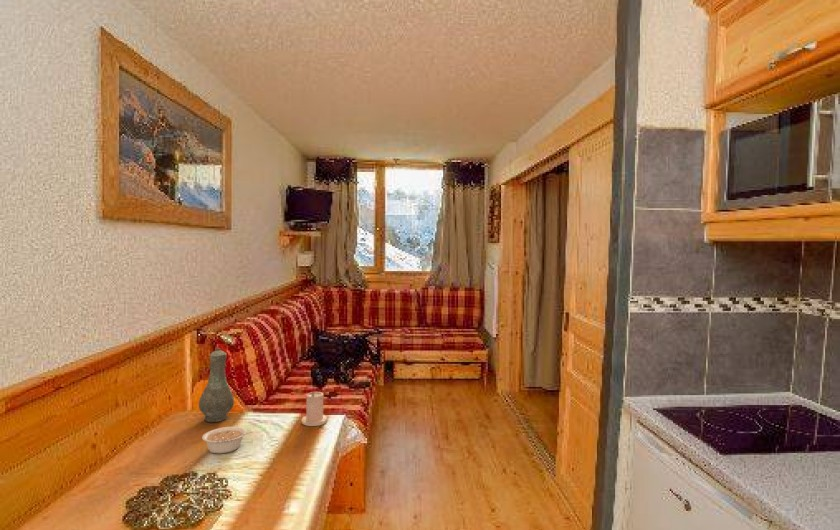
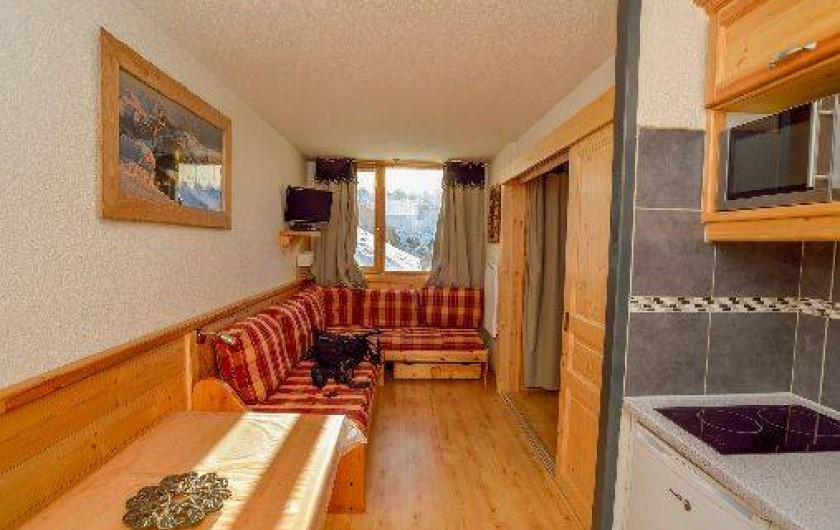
- candle [301,391,328,427]
- vase [198,347,235,423]
- legume [201,426,253,455]
